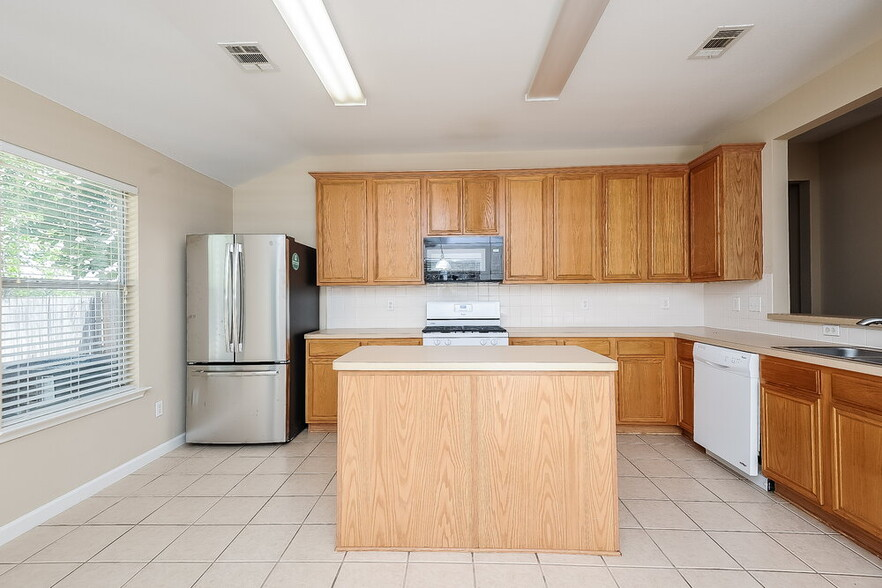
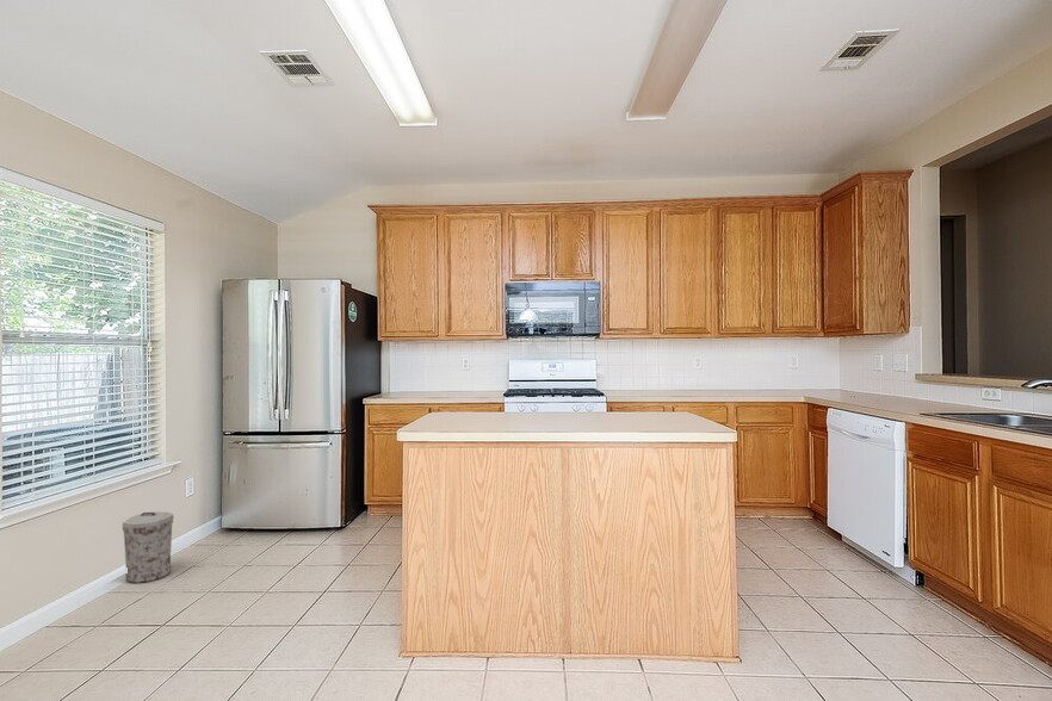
+ trash can [122,510,174,584]
